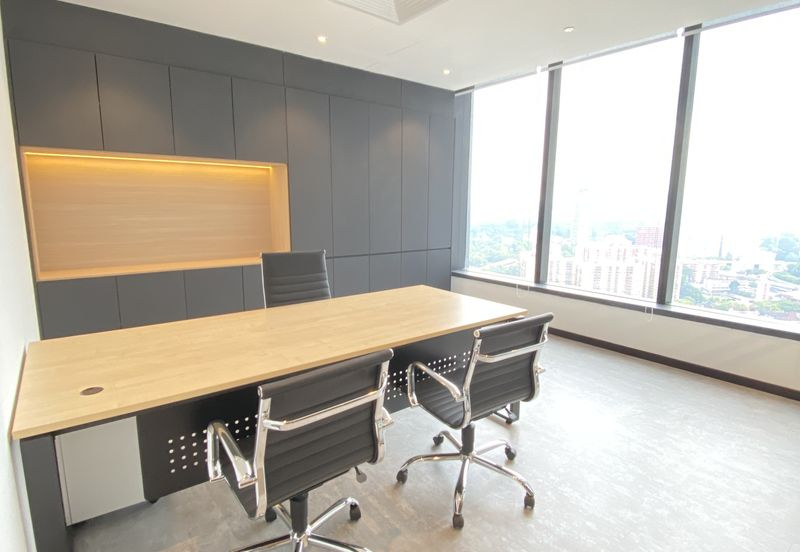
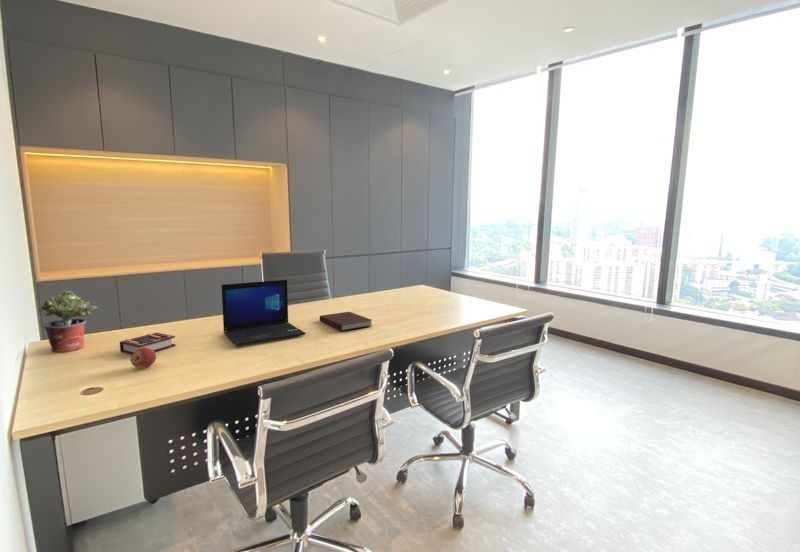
+ book [119,332,177,355]
+ notebook [319,311,373,332]
+ laptop [221,279,306,347]
+ apple [130,347,157,369]
+ potted plant [38,290,98,353]
